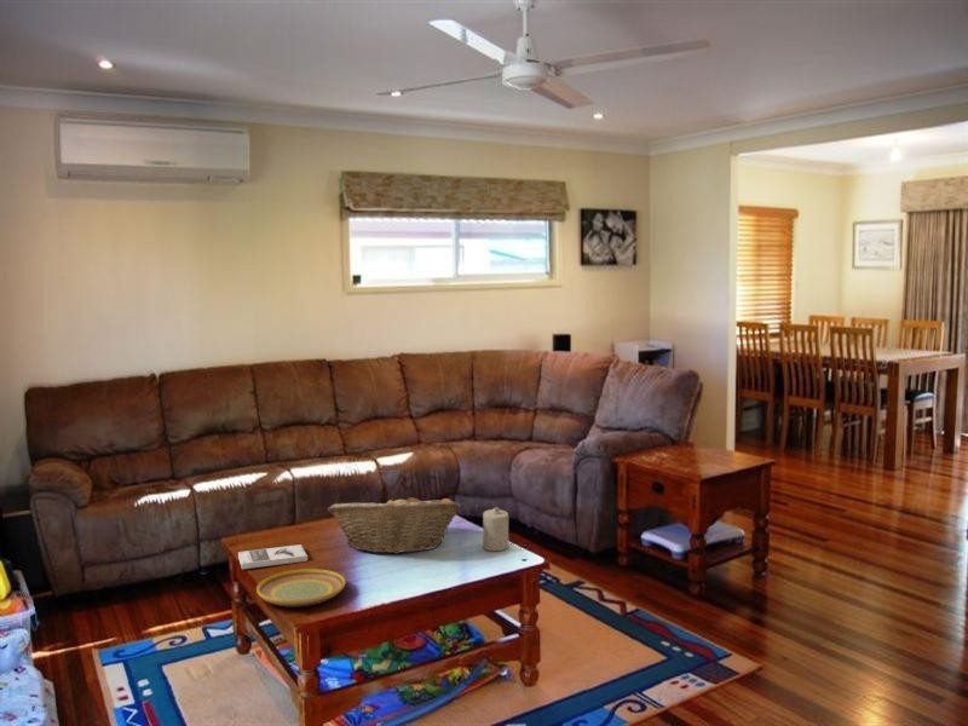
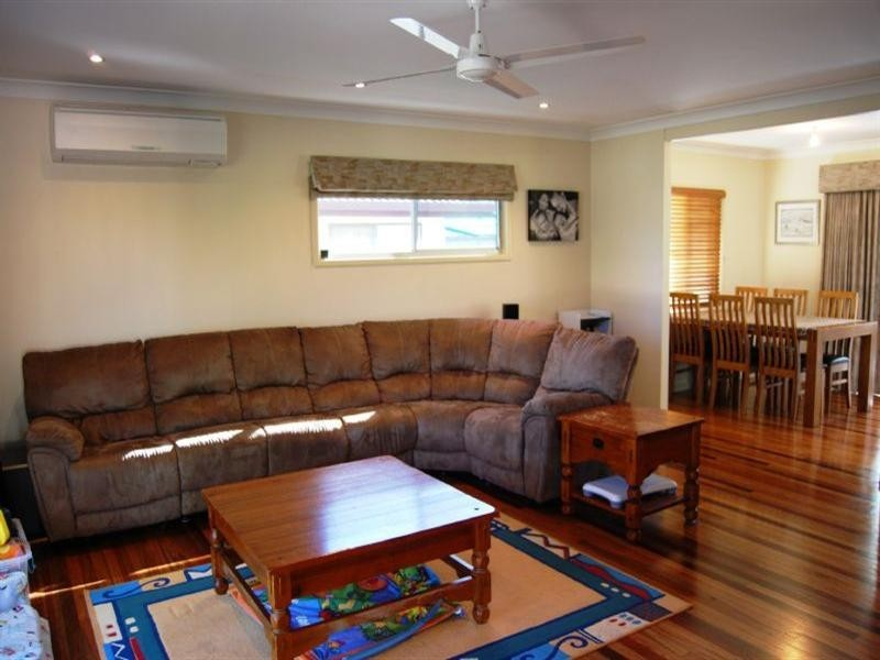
- candle [482,506,509,552]
- book [237,543,309,570]
- plate [255,567,347,607]
- fruit basket [327,492,461,555]
